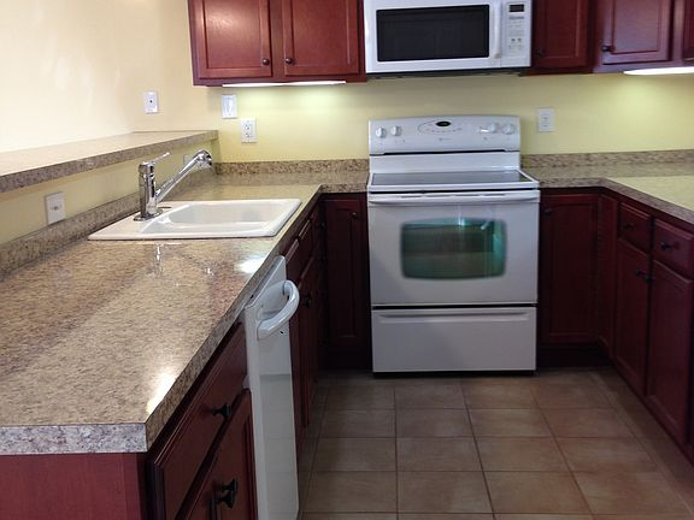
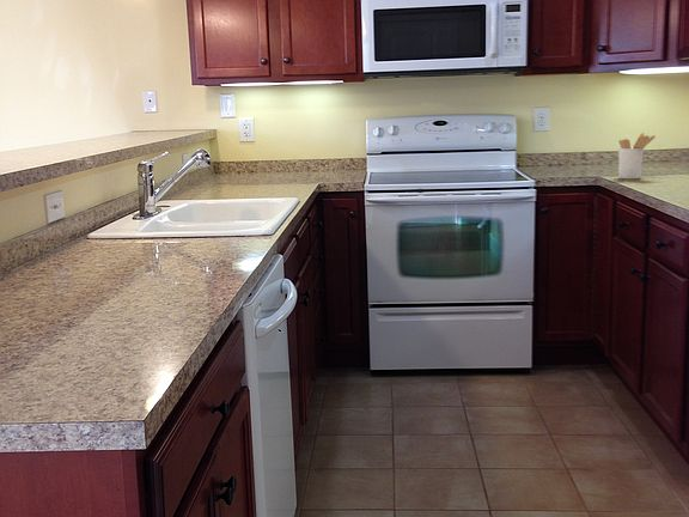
+ utensil holder [617,132,657,180]
